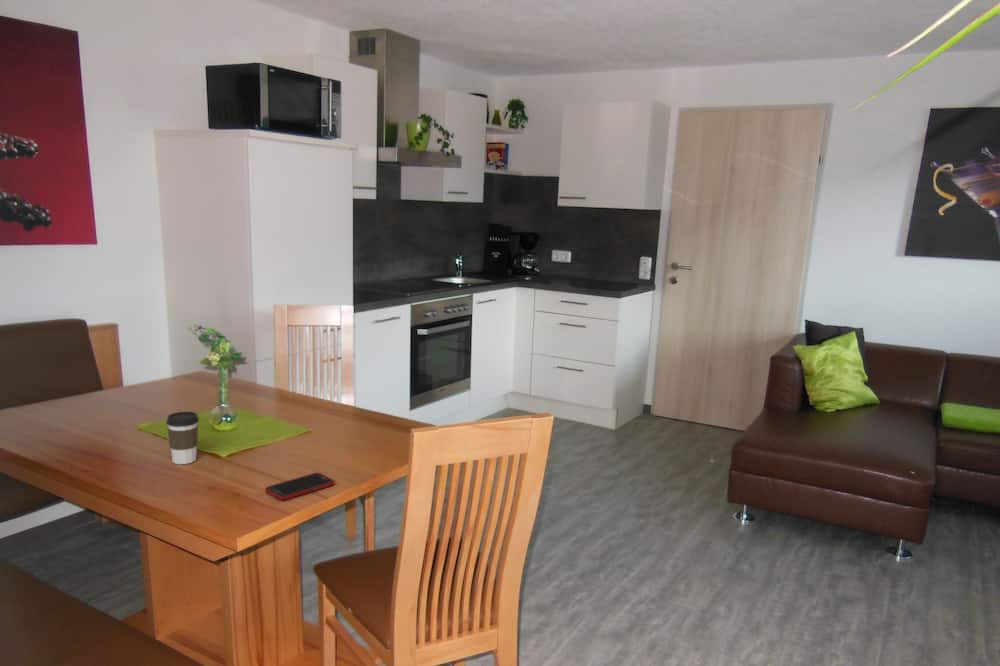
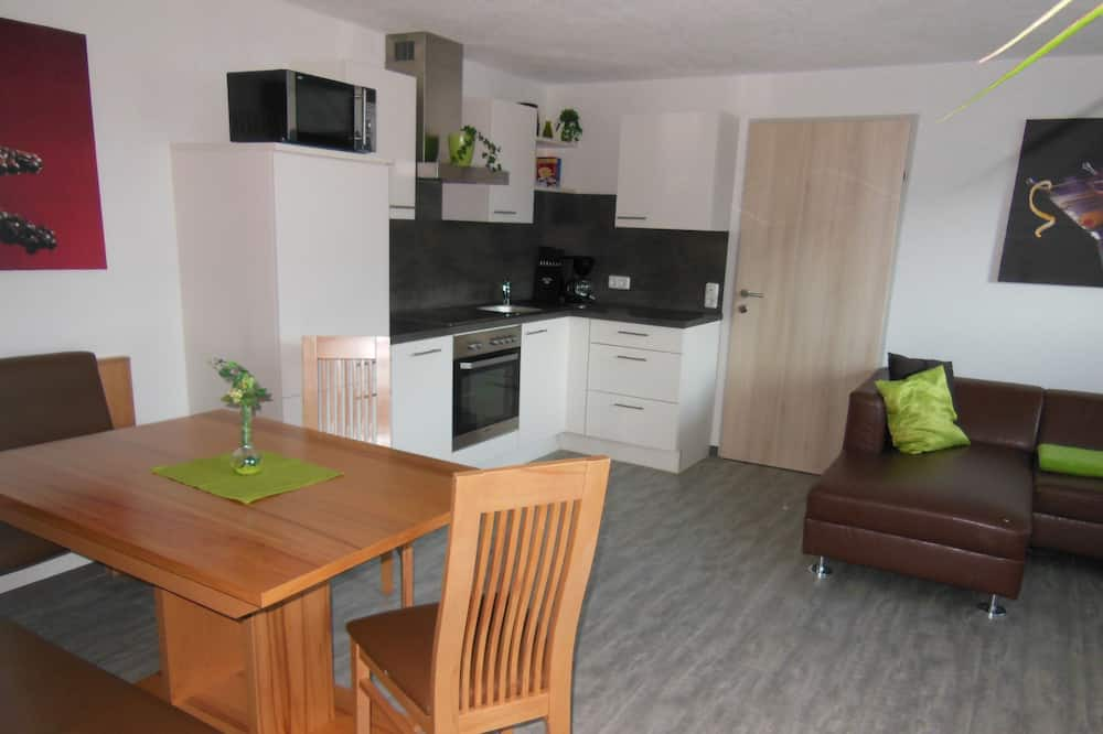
- cell phone [264,472,335,501]
- coffee cup [165,411,200,465]
